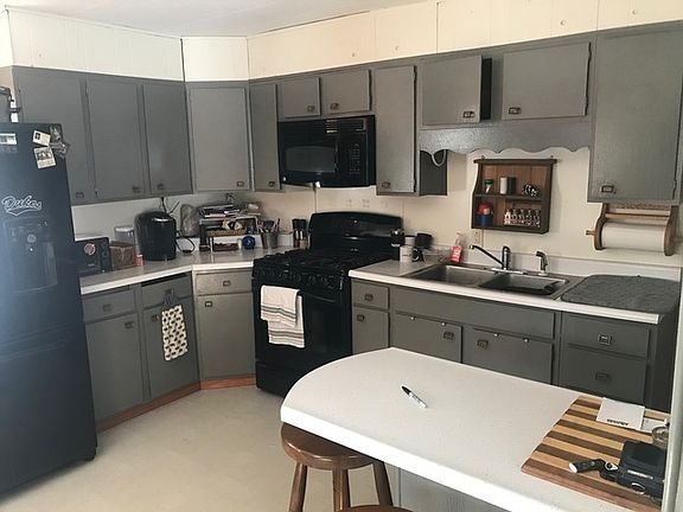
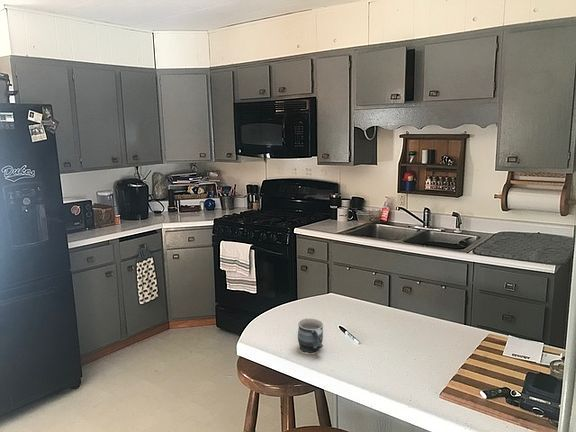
+ mug [297,317,324,354]
